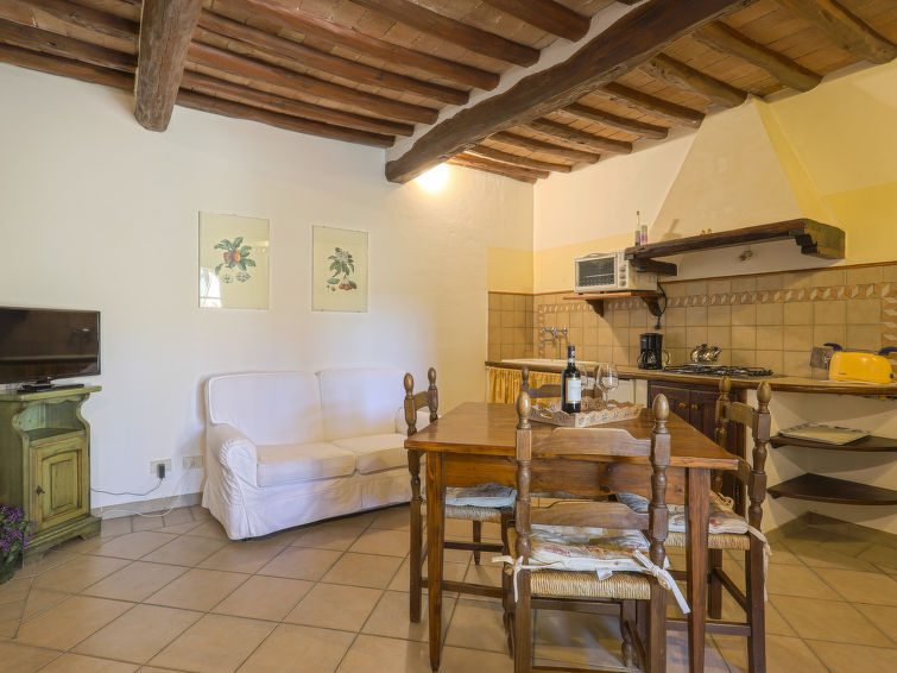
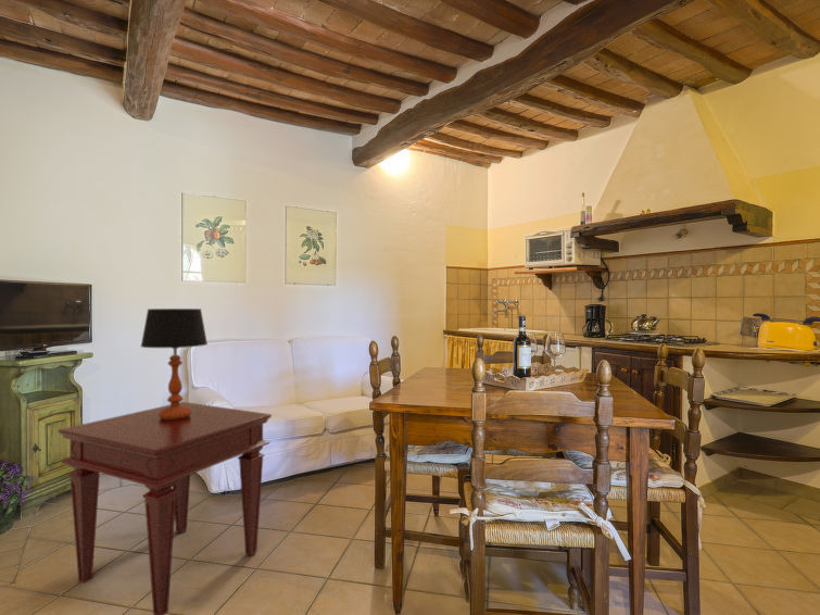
+ side table [58,401,273,615]
+ table lamp [140,308,209,421]
